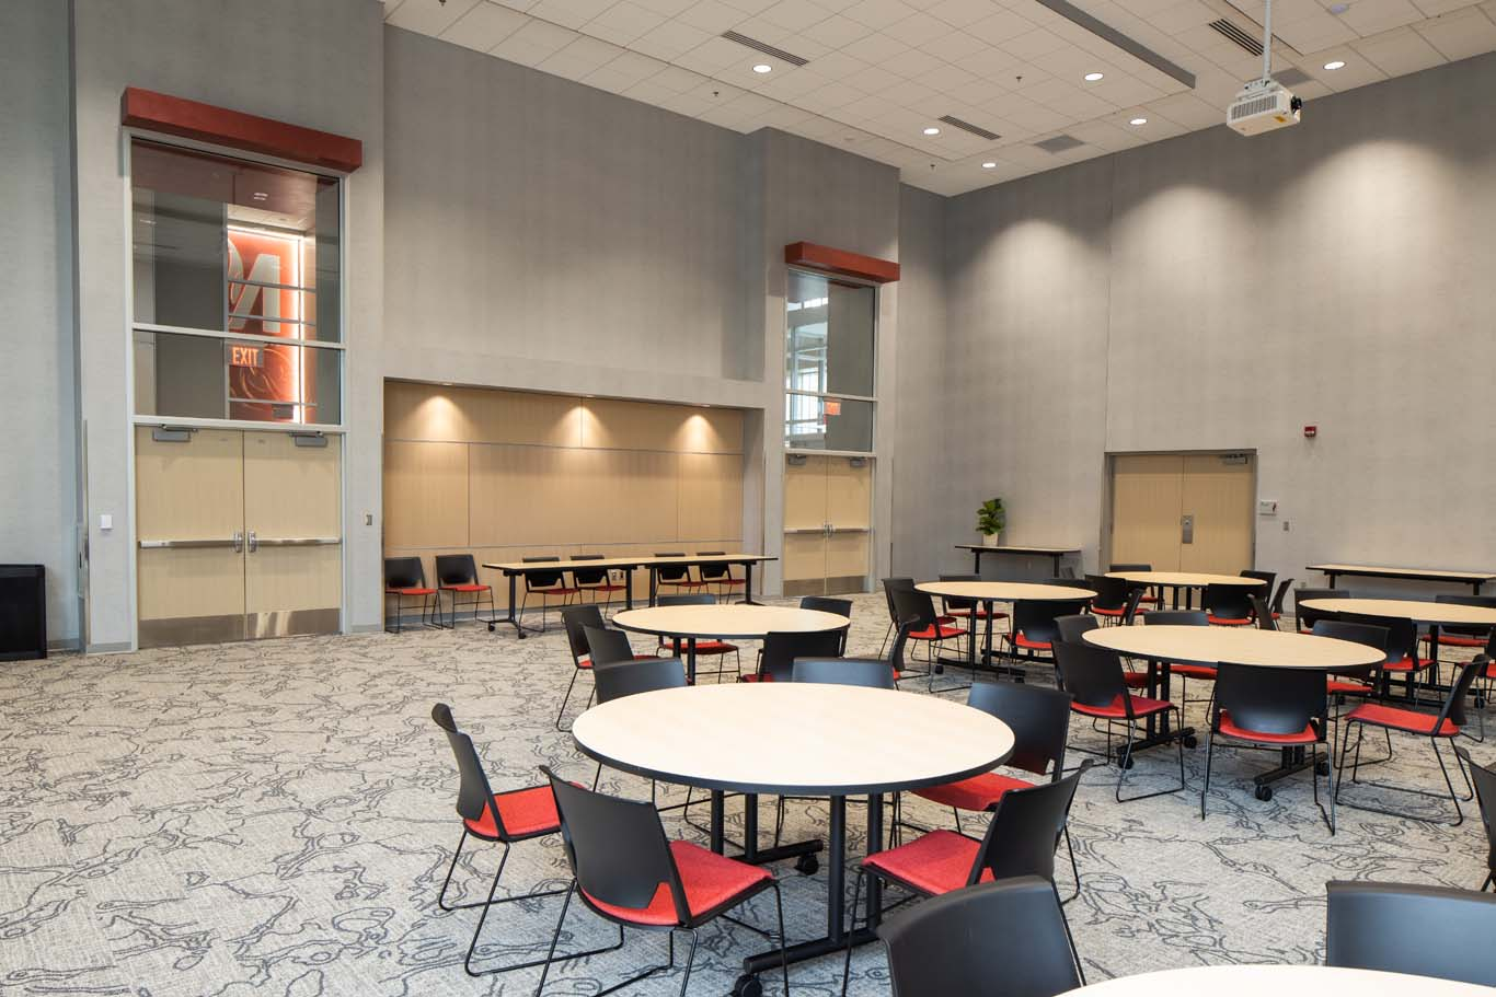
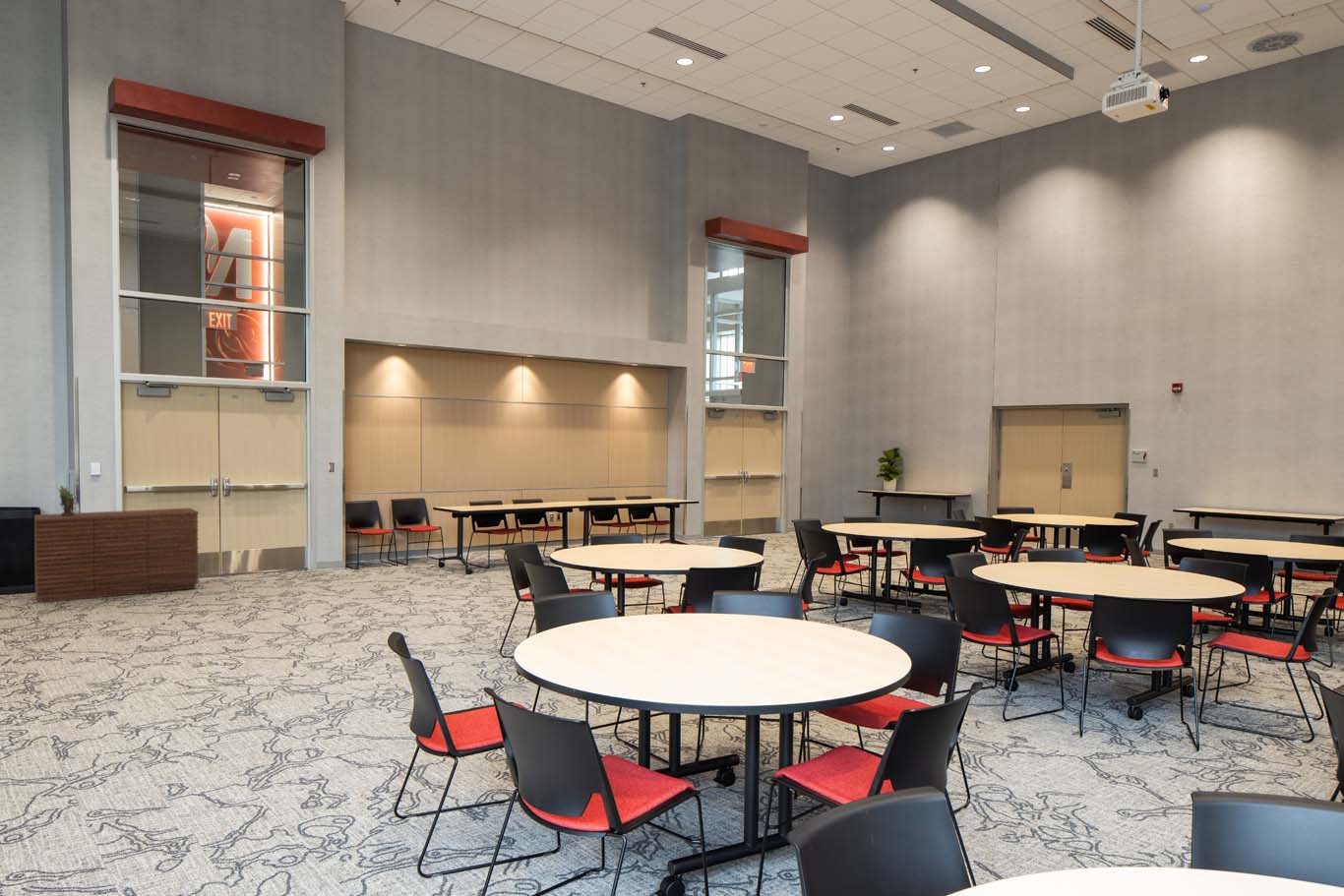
+ sideboard [33,507,200,604]
+ ceiling vent [1246,30,1306,54]
+ potted plant [56,484,78,516]
